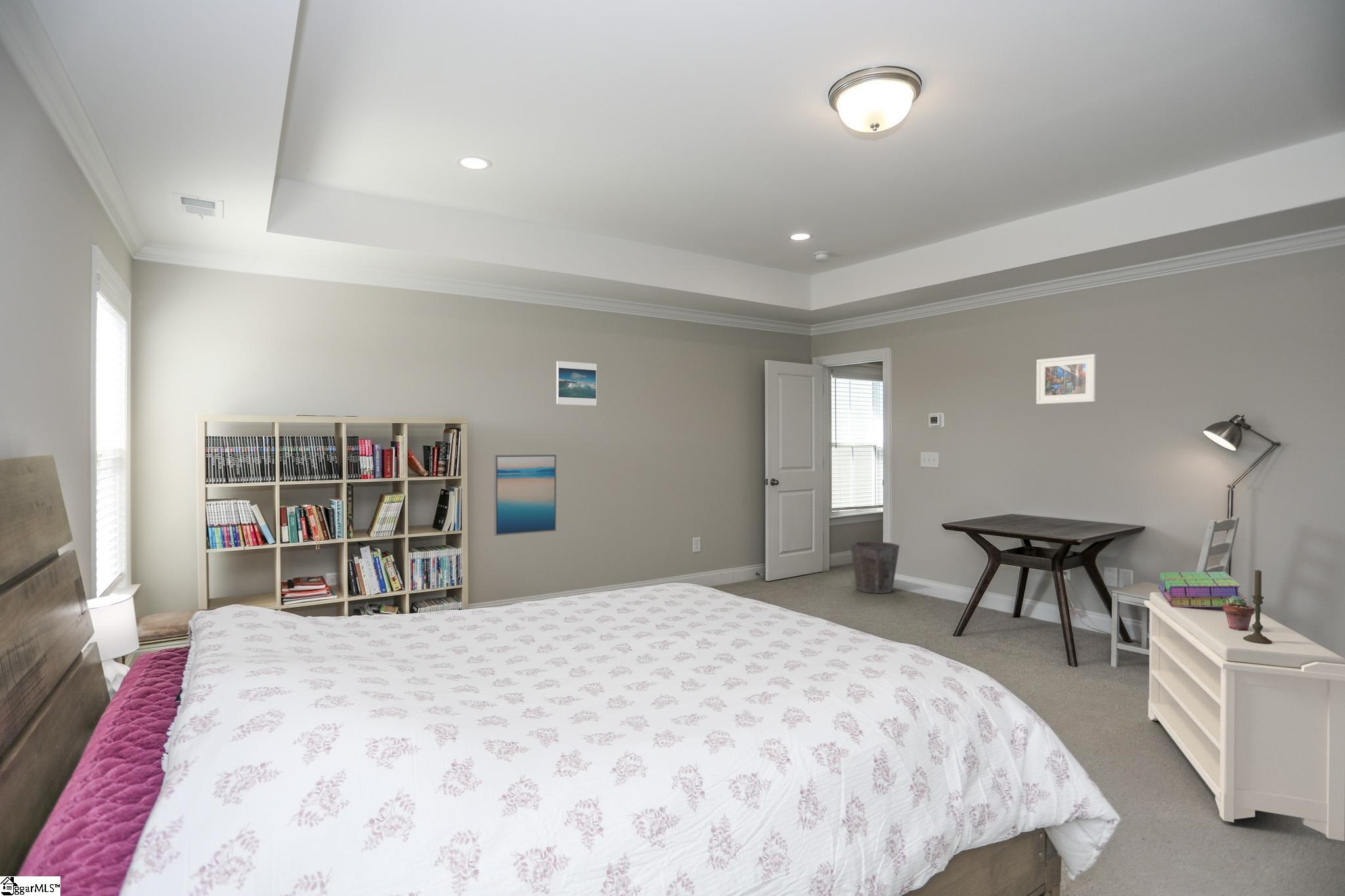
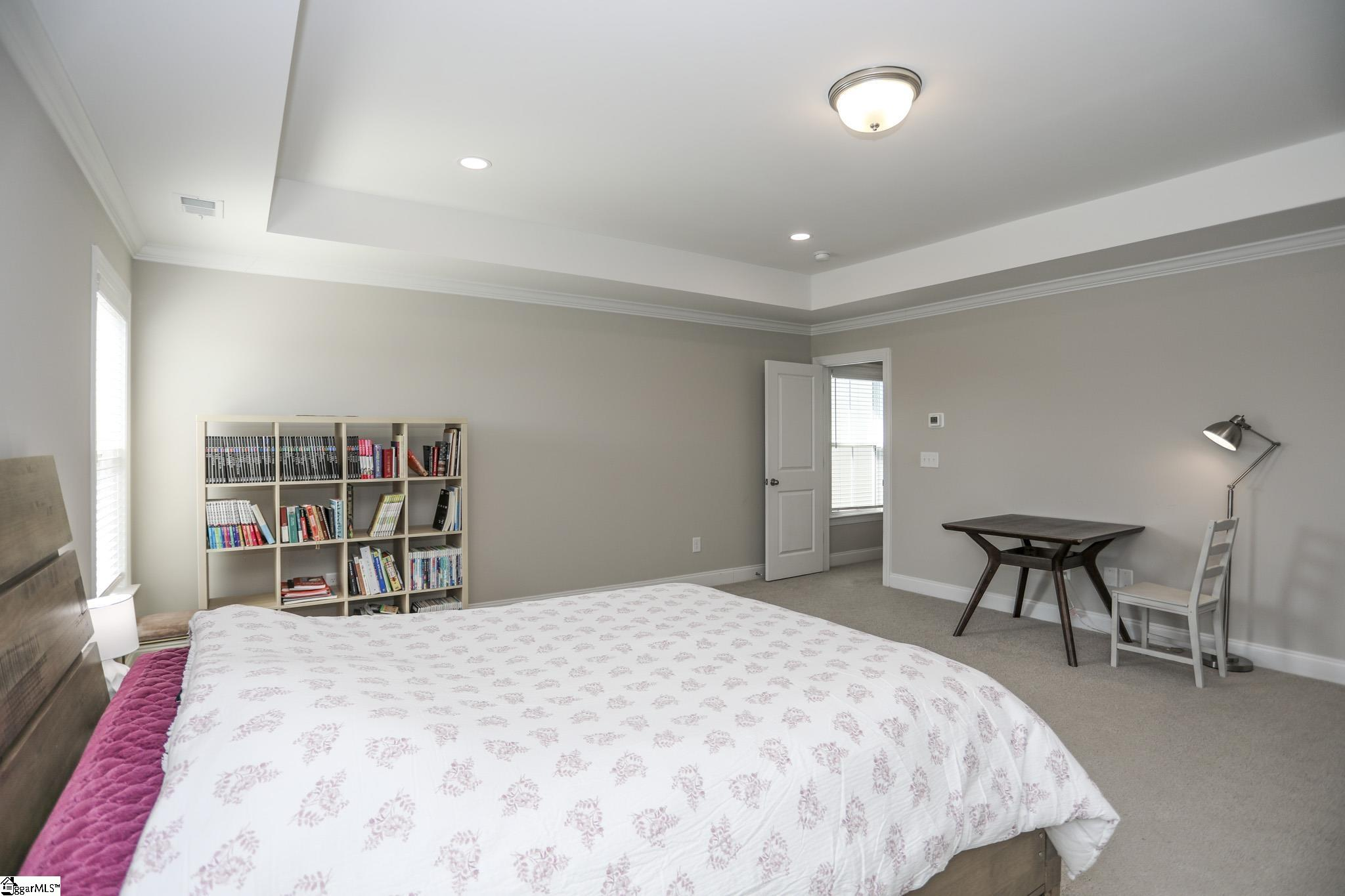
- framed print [556,360,597,406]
- candle [1243,568,1272,644]
- stack of books [1158,571,1246,607]
- bench [1143,591,1345,842]
- waste bin [850,541,900,594]
- wall art [493,454,557,536]
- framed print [1036,353,1097,405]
- potted succulent [1223,595,1255,631]
